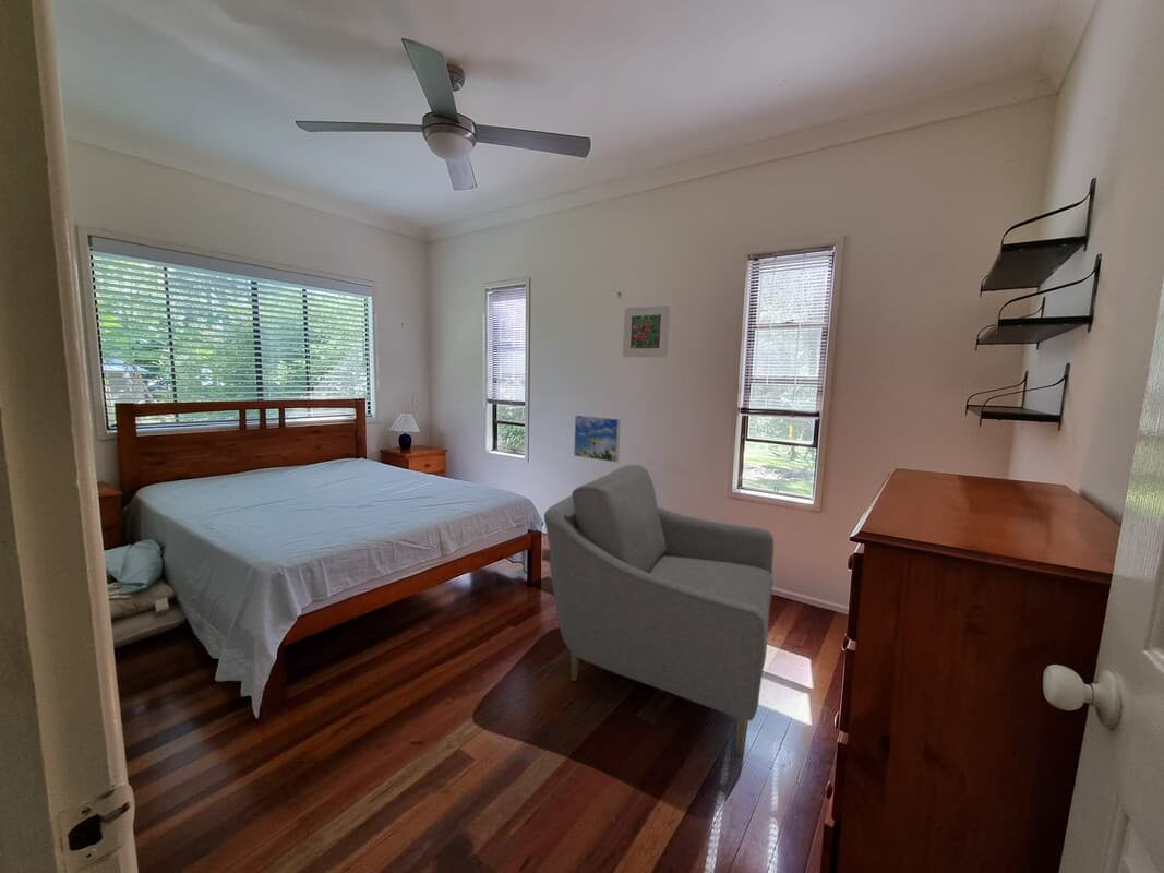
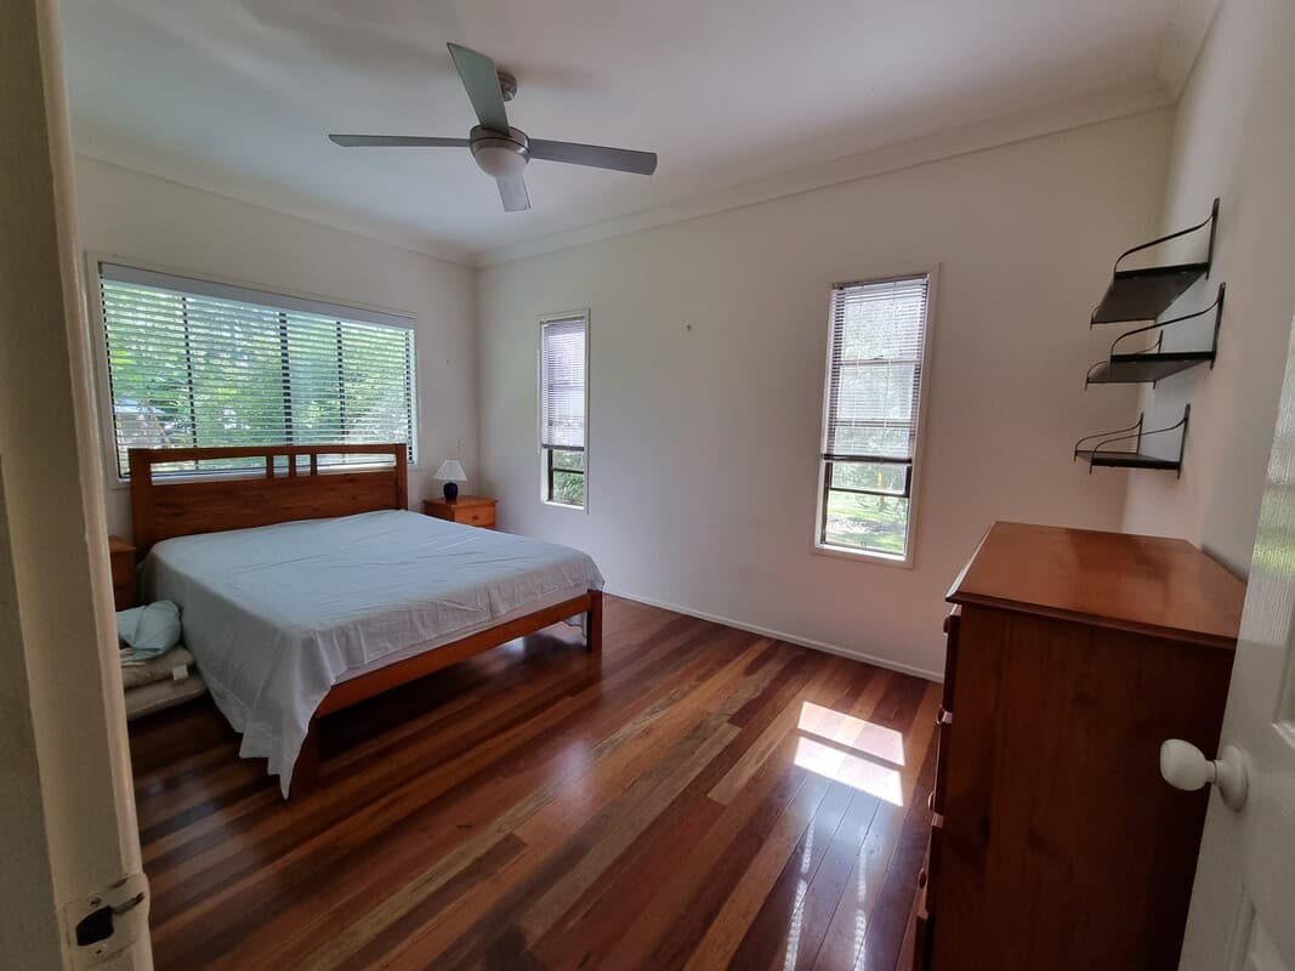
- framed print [622,304,671,358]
- chair [543,464,775,756]
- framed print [573,414,622,464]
